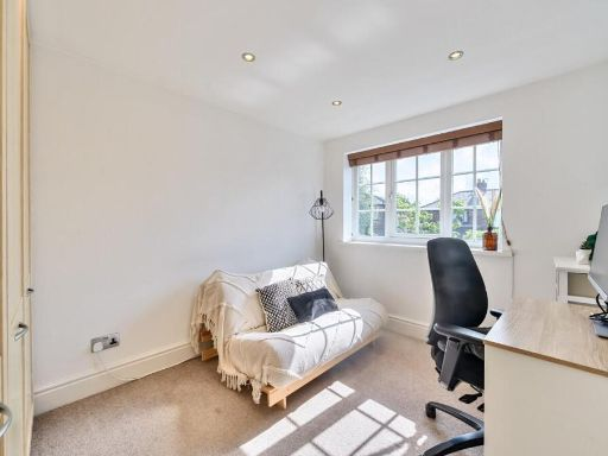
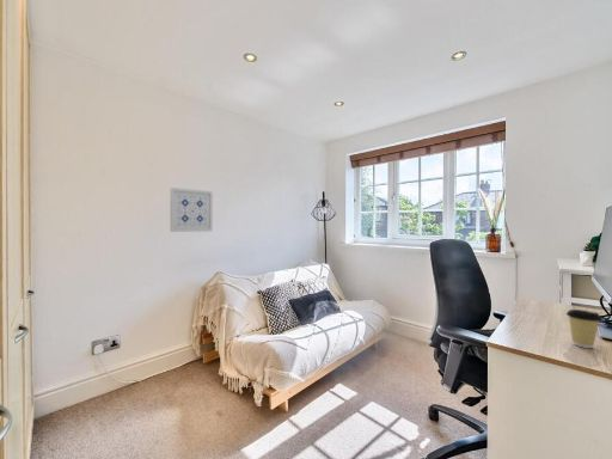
+ coffee cup [565,308,602,349]
+ wall art [170,186,214,233]
